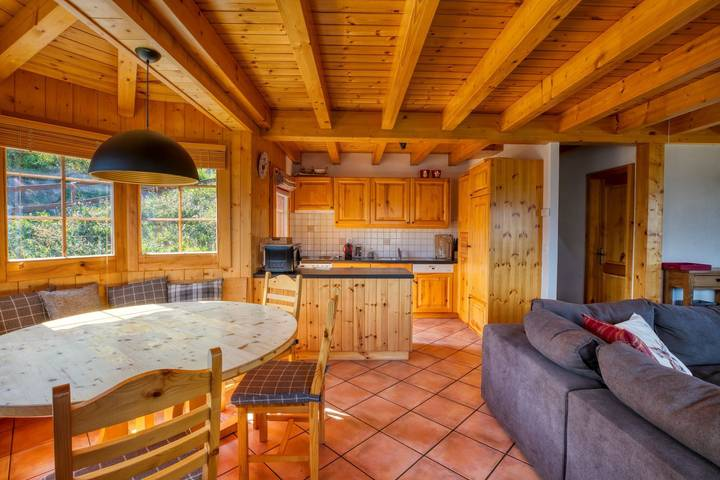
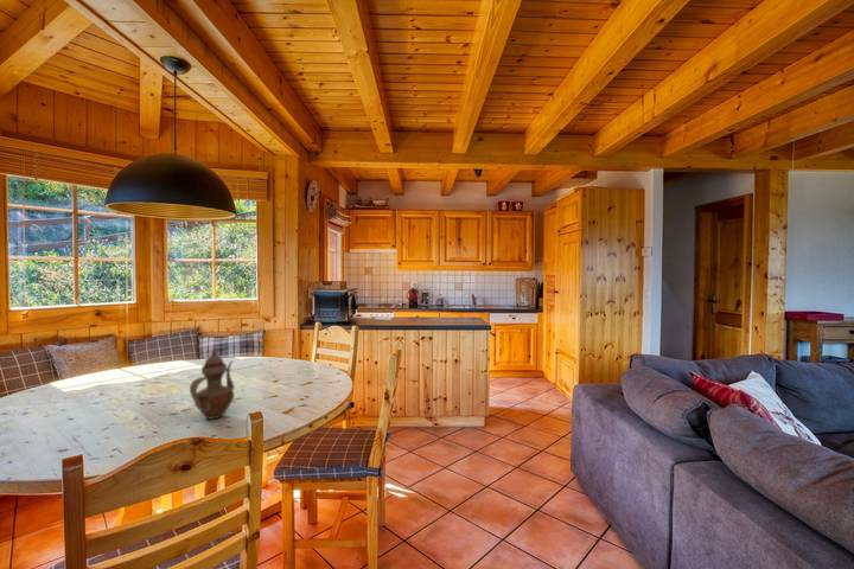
+ teapot [189,347,236,421]
